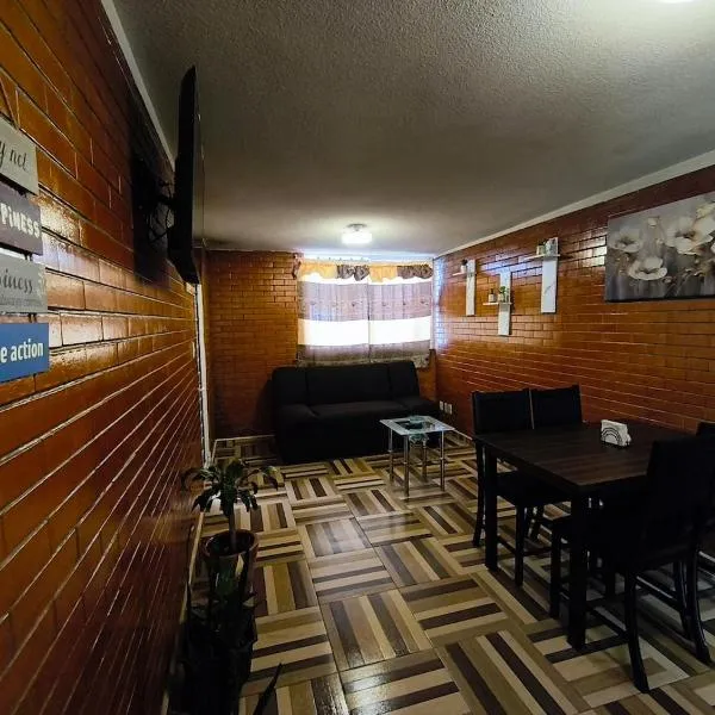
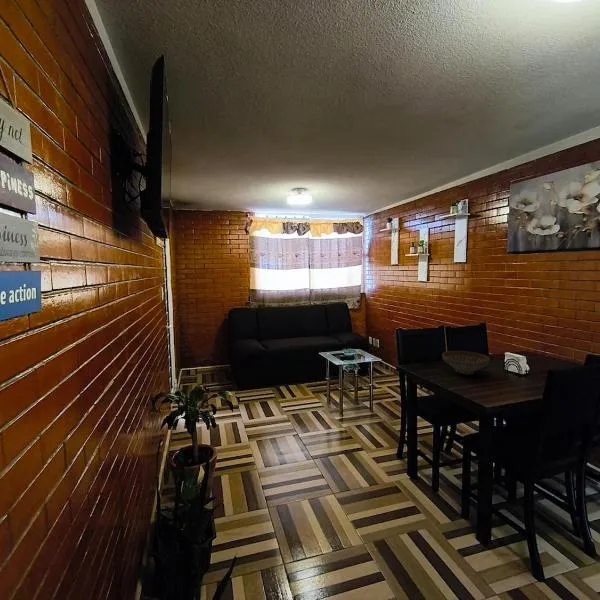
+ decorative bowl [441,350,490,376]
